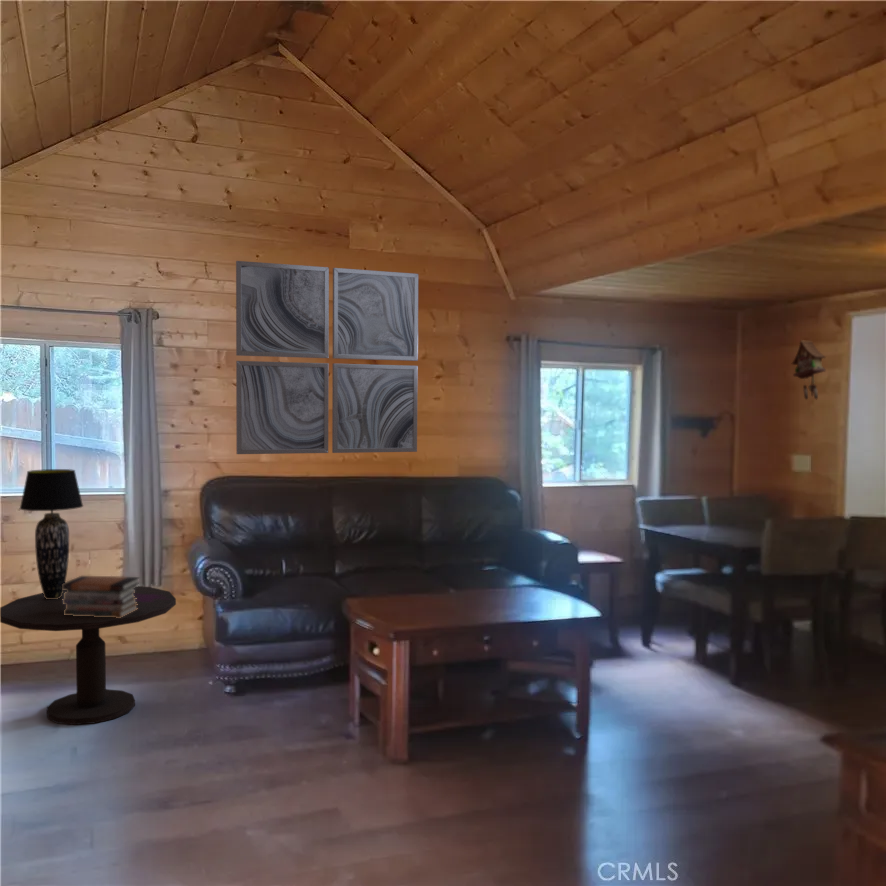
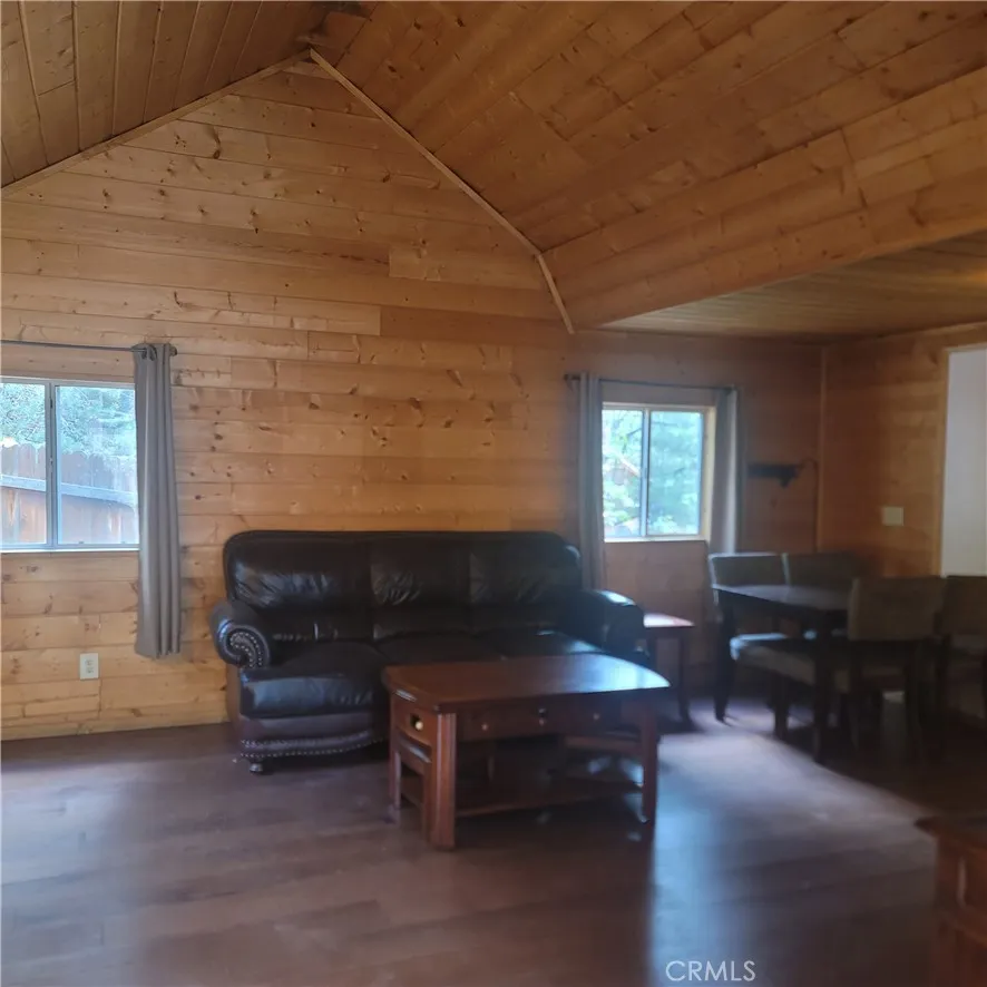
- table lamp [19,468,84,599]
- book stack [62,575,141,618]
- side table [0,585,177,726]
- wall art [235,260,419,455]
- cuckoo clock [791,339,827,401]
